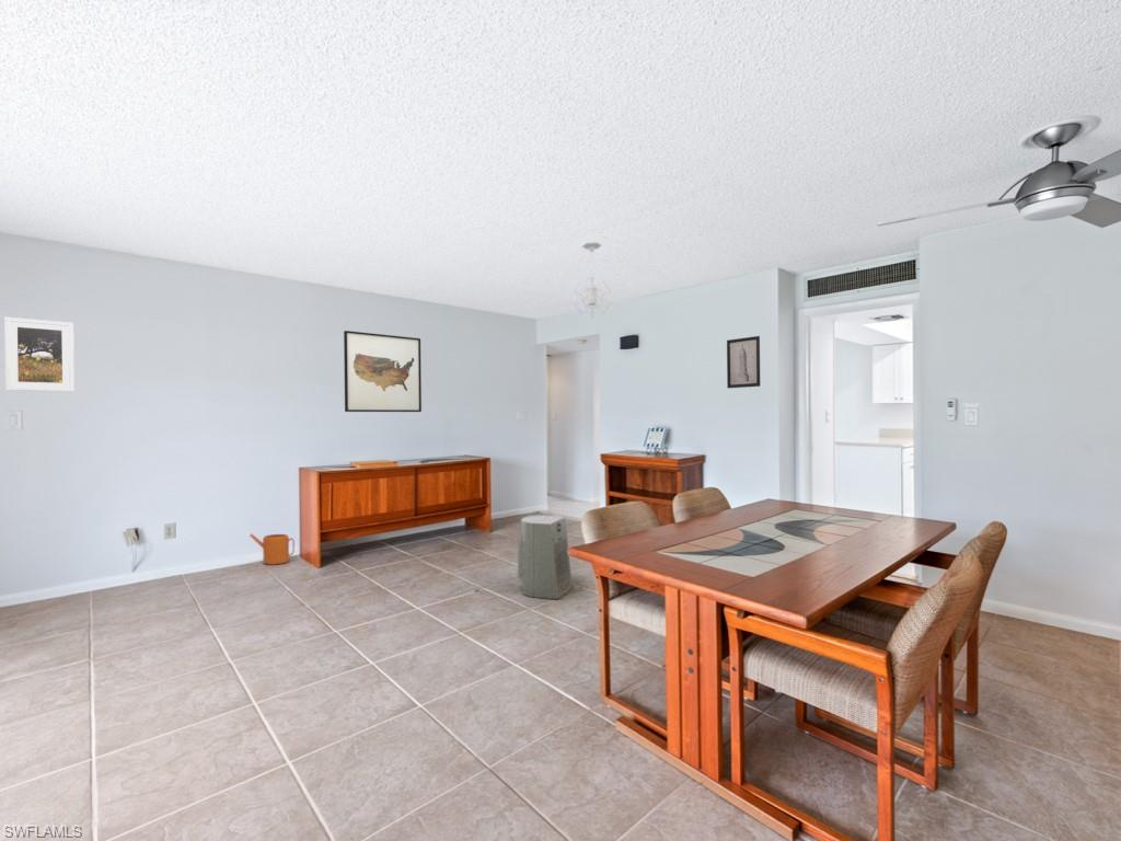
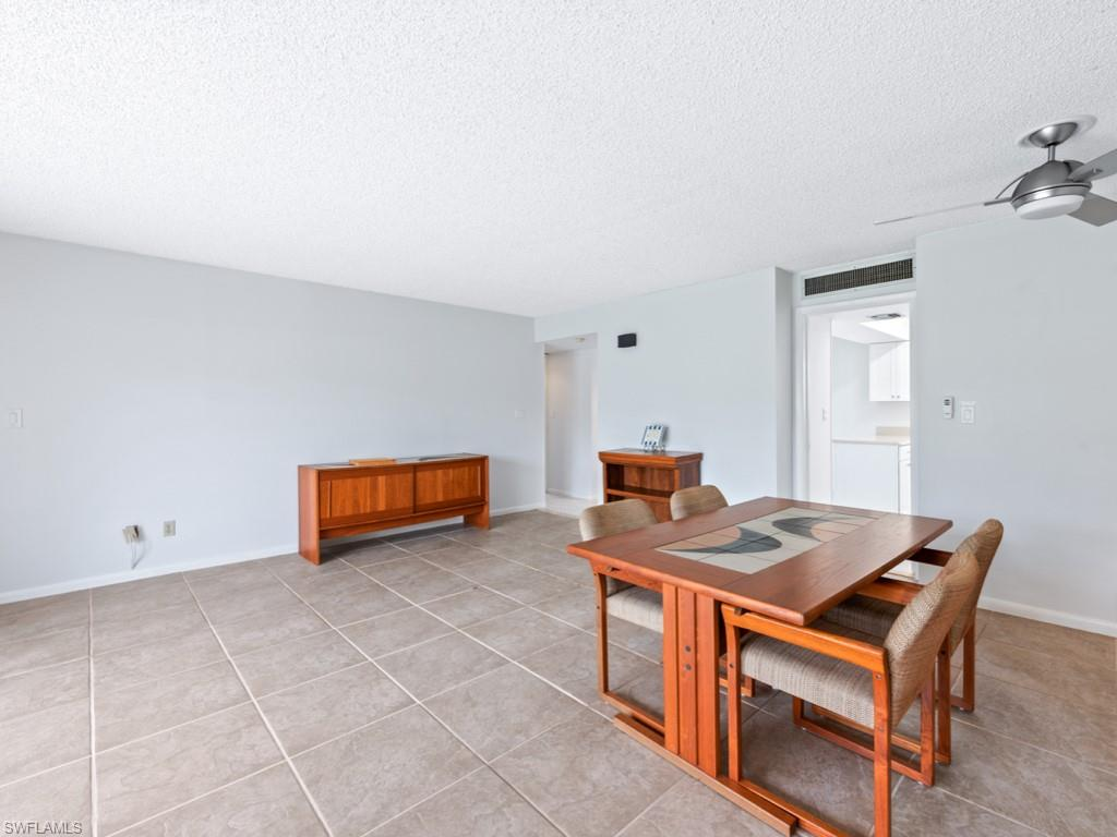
- wall art [726,335,761,390]
- fan [517,514,574,600]
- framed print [3,316,76,393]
- watering can [249,532,296,566]
- wall art [343,330,423,413]
- pendant light [573,241,612,319]
